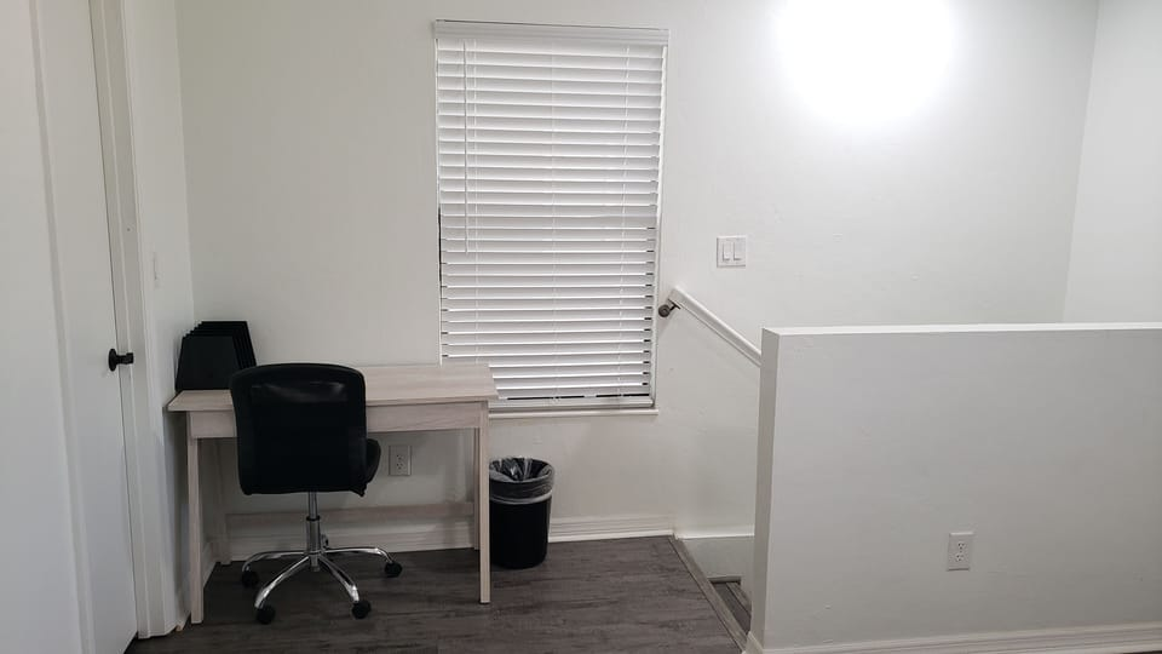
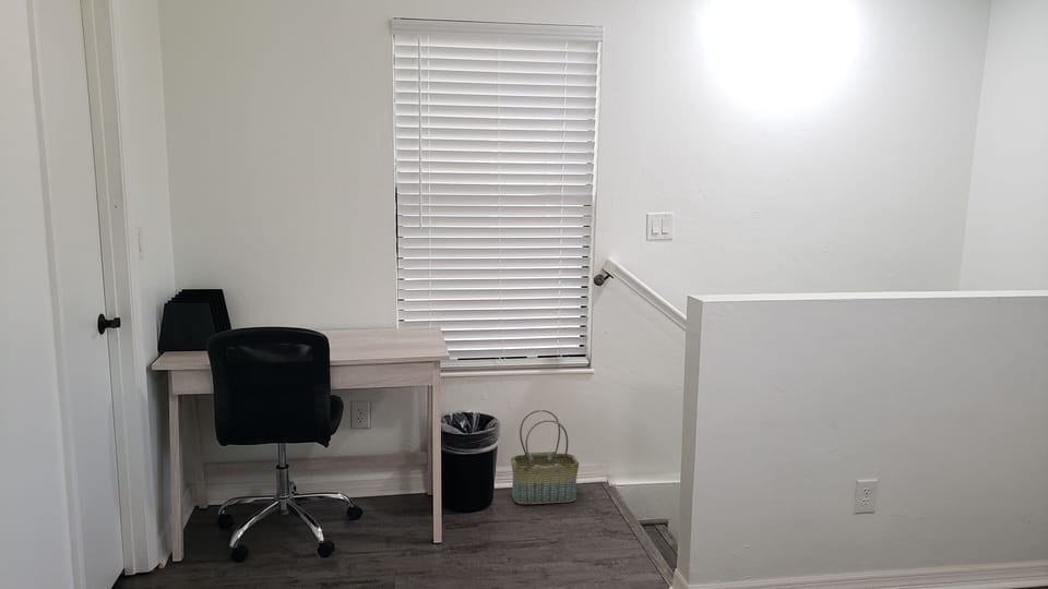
+ basket [510,409,580,505]
